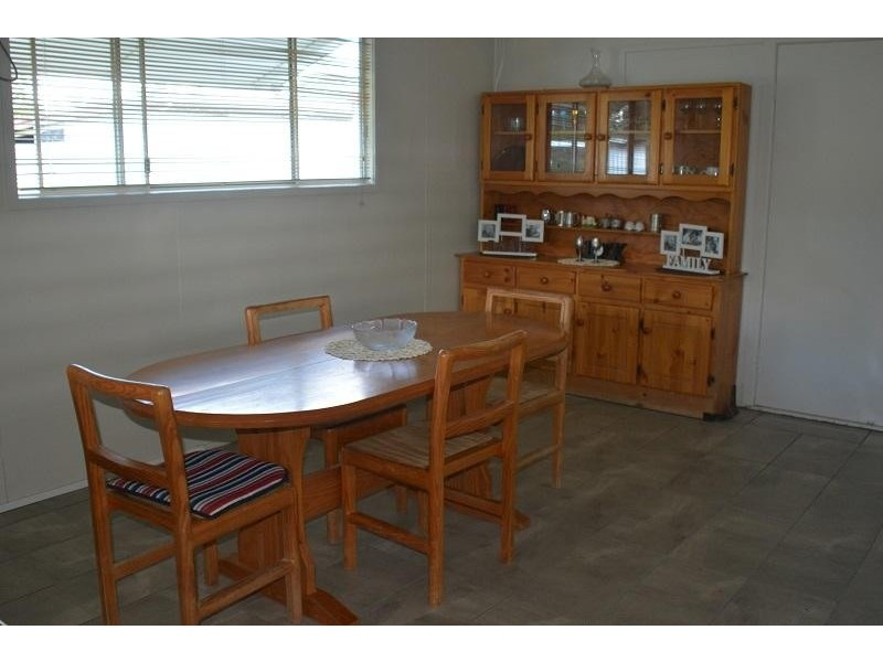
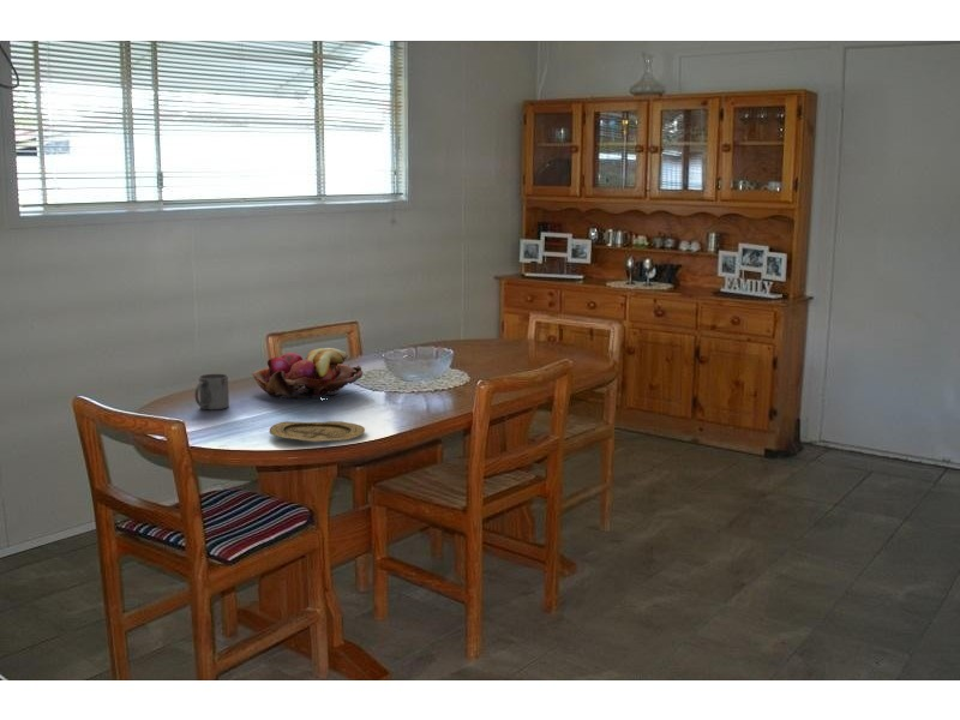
+ mug [194,373,230,410]
+ plate [269,420,366,443]
+ fruit basket [251,347,364,401]
